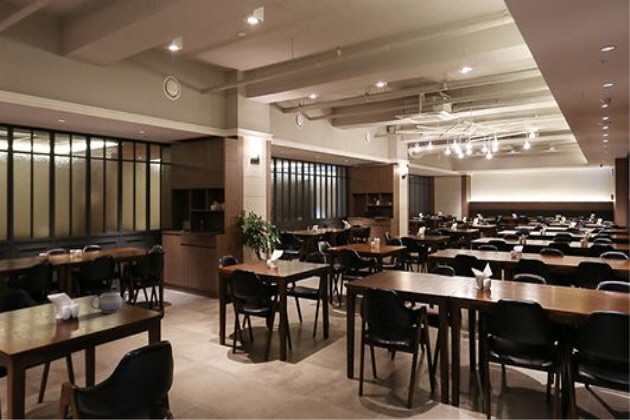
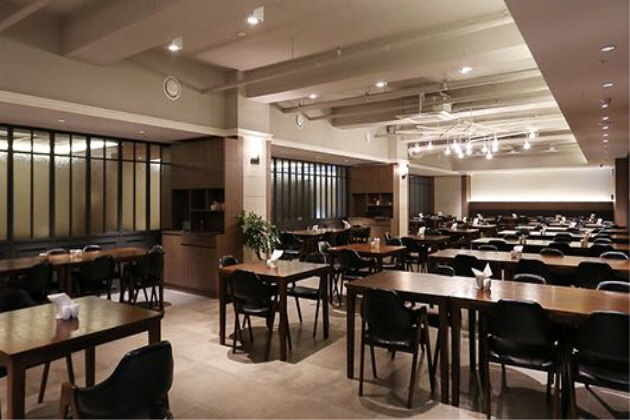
- teapot [90,289,130,314]
